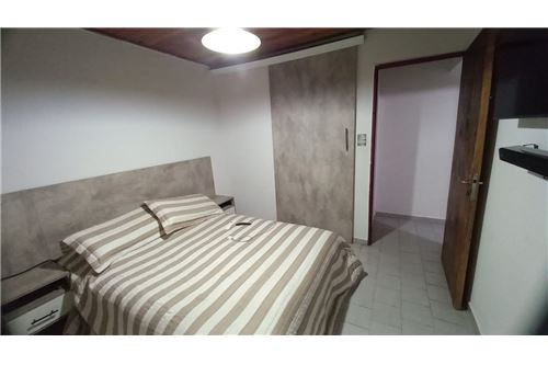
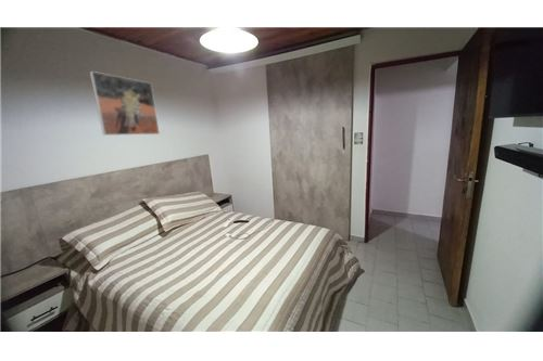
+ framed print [89,70,161,137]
